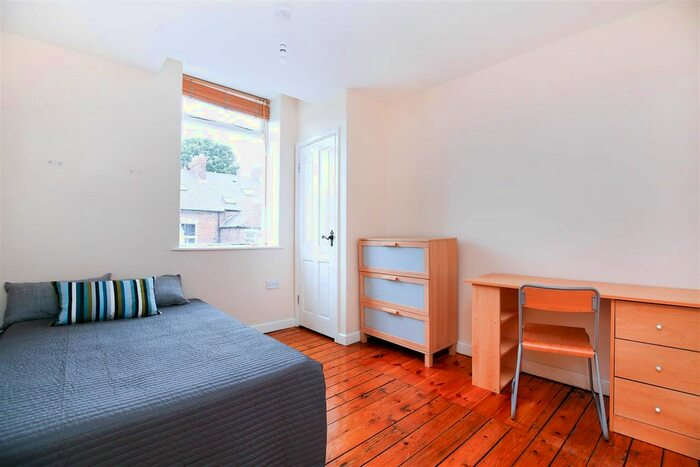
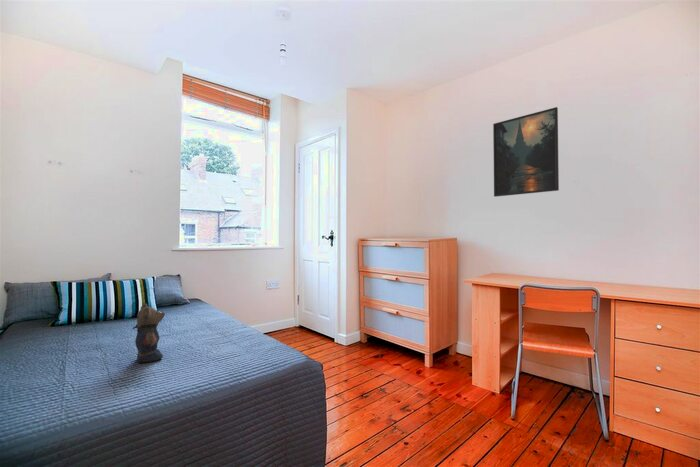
+ teddy bear [132,303,166,364]
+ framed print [492,106,560,198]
